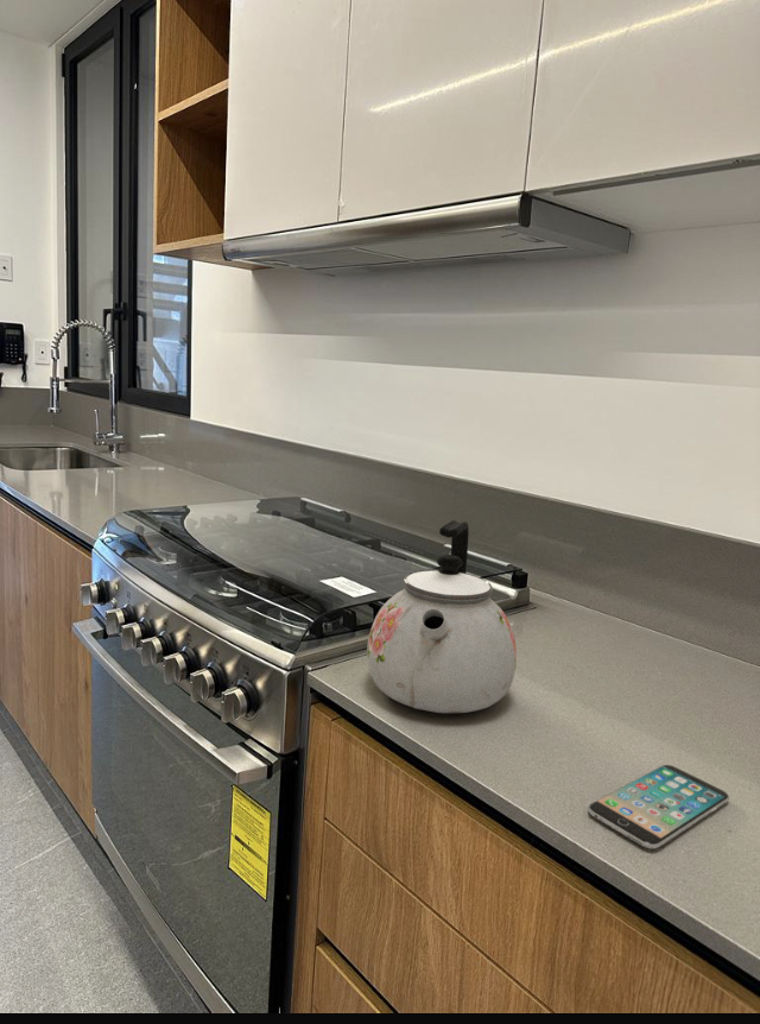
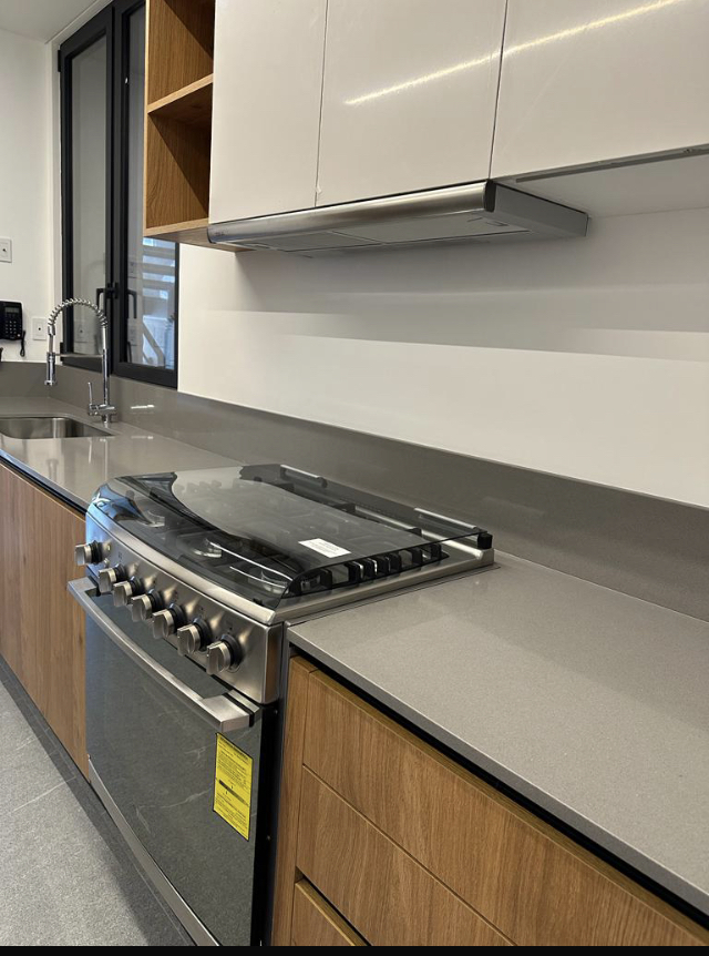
- kettle [366,519,518,714]
- smartphone [587,764,730,851]
